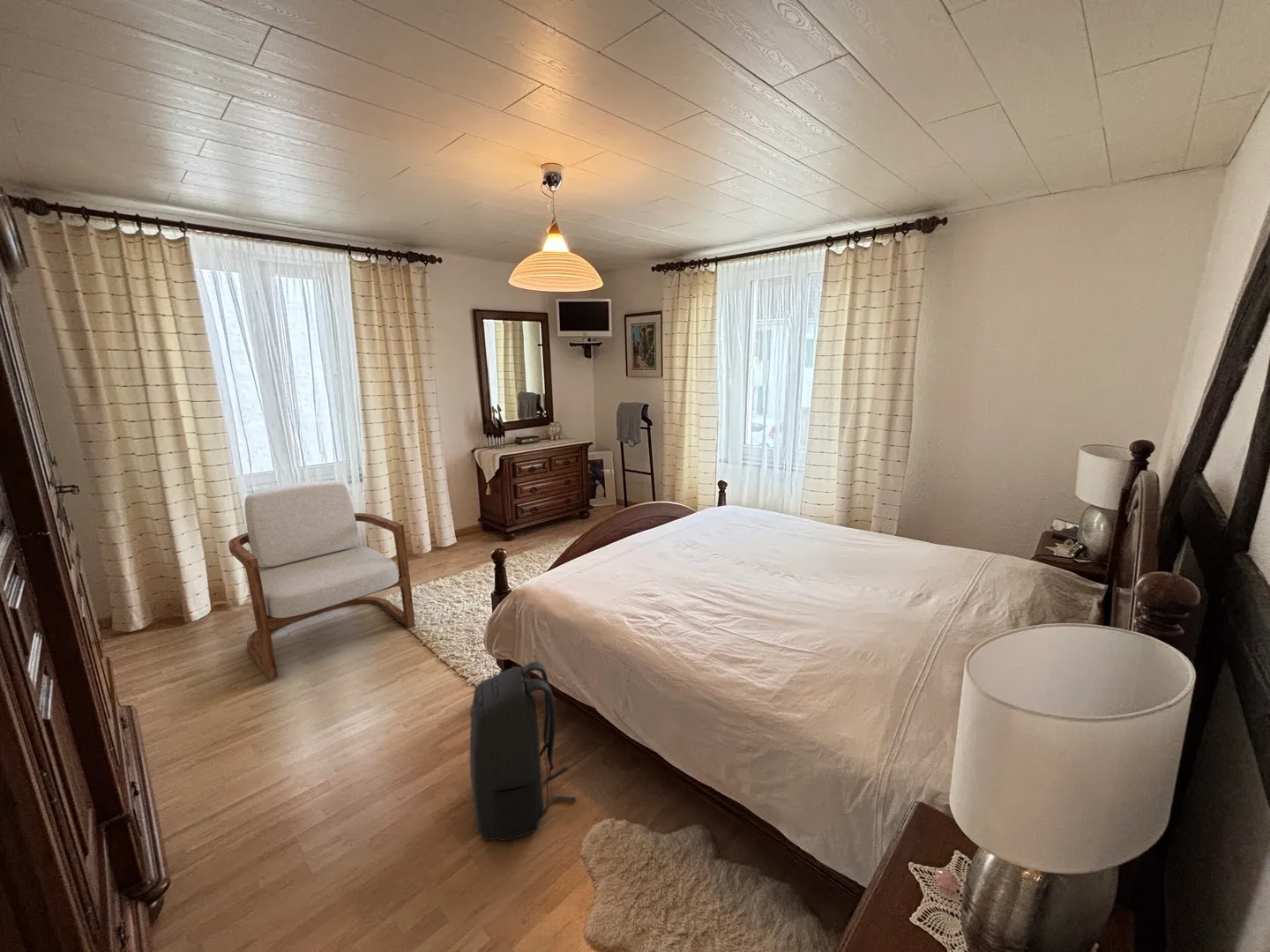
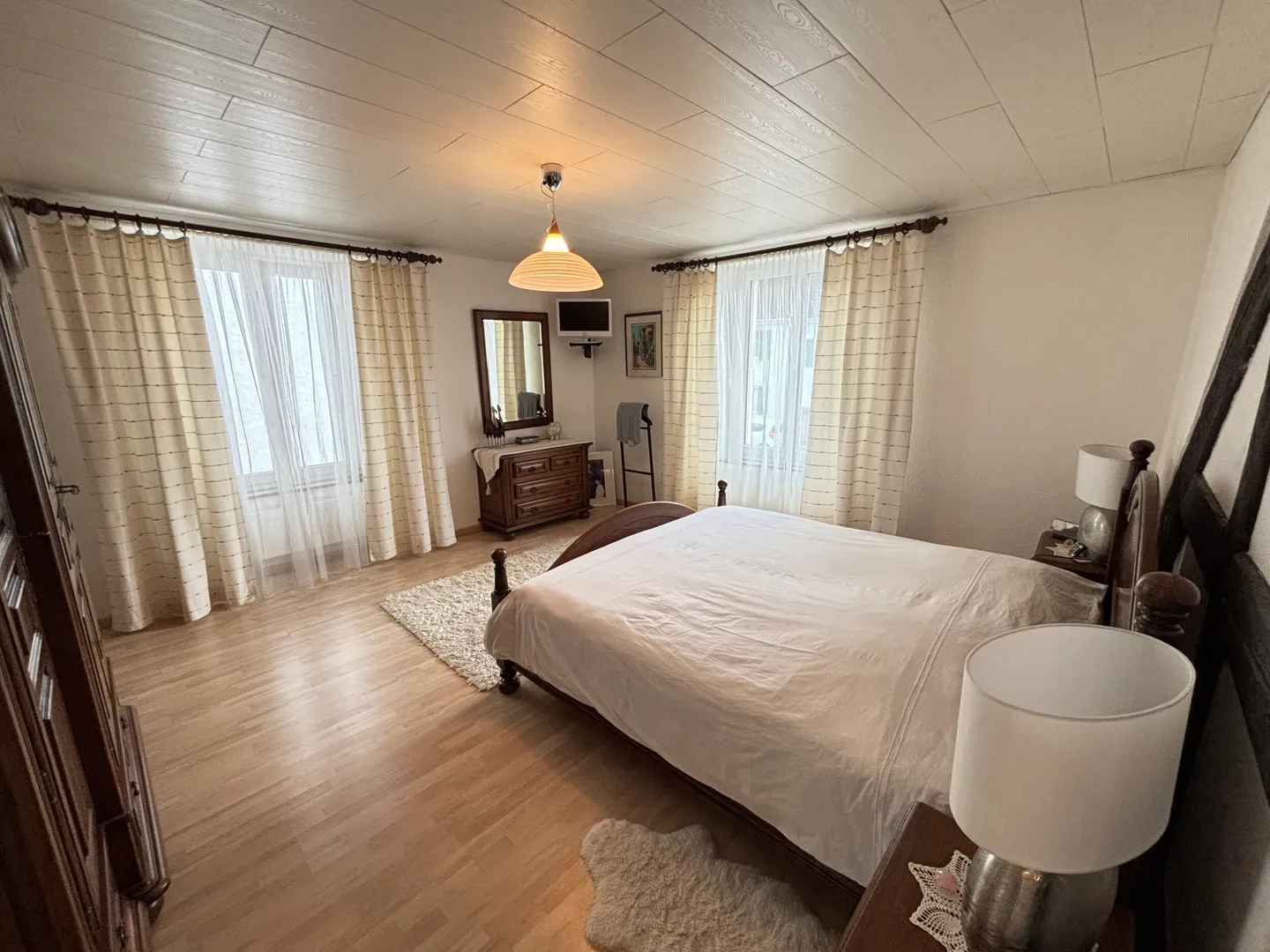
- armchair [228,480,416,681]
- backpack [469,661,577,841]
